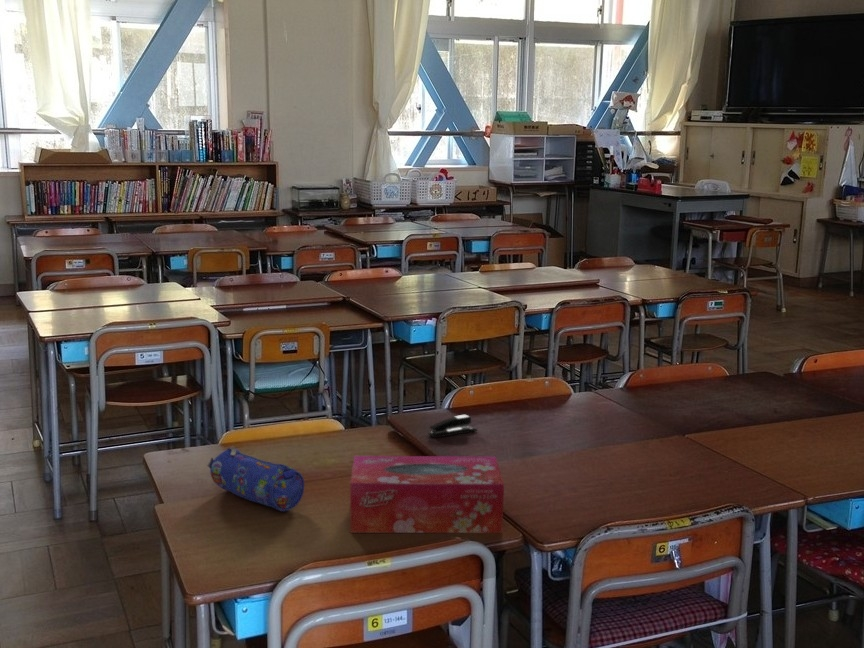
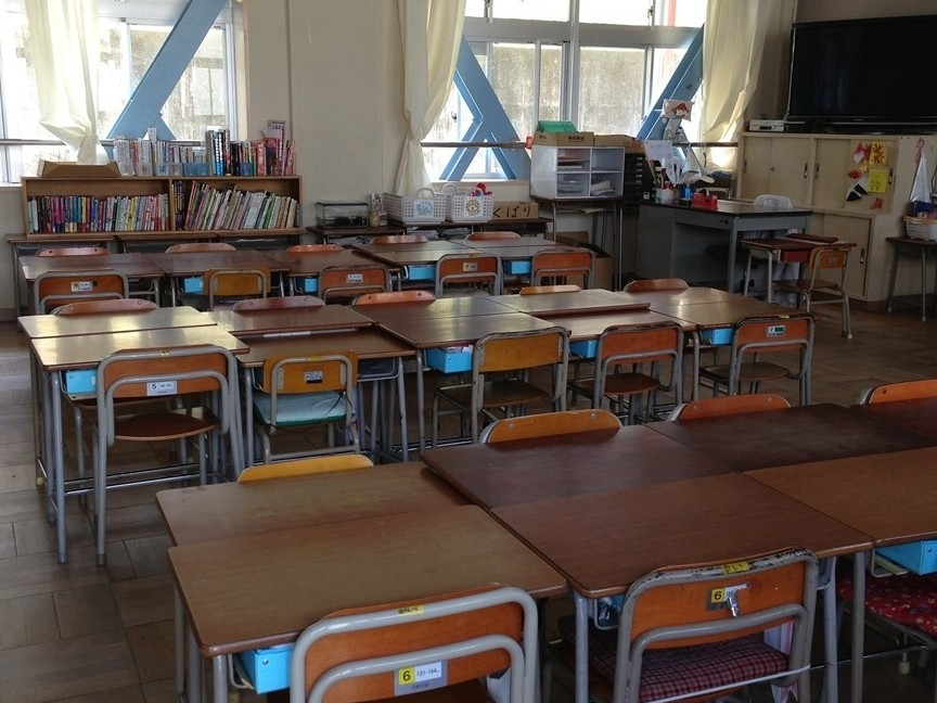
- stapler [427,414,478,439]
- pencil case [206,445,305,512]
- tissue box [349,455,505,534]
